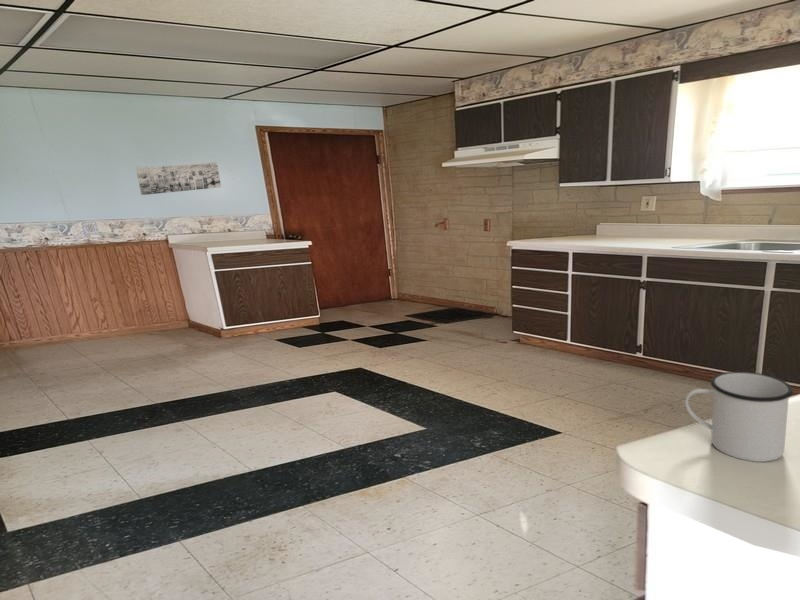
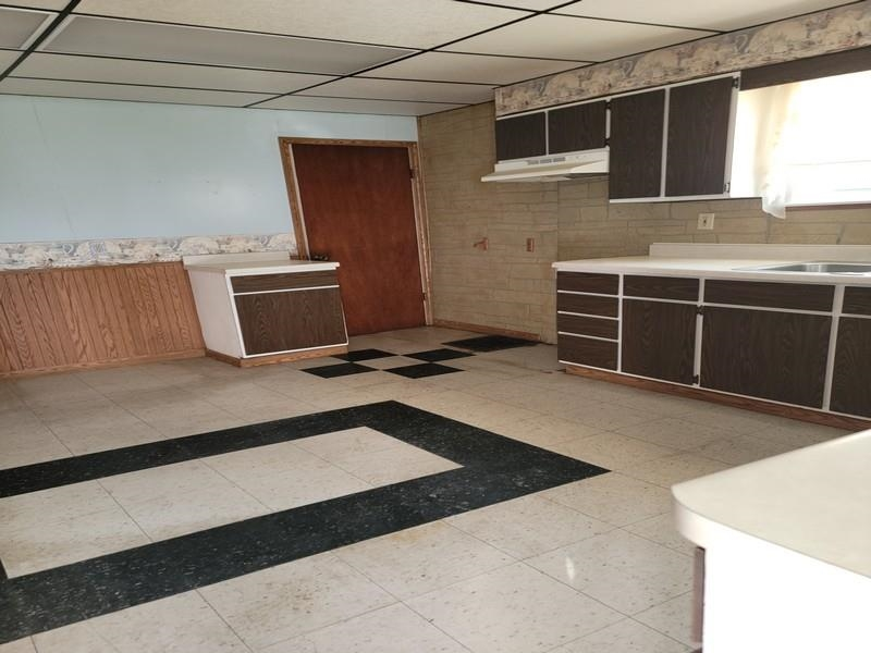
- mug [684,371,794,463]
- wall art [135,161,222,196]
